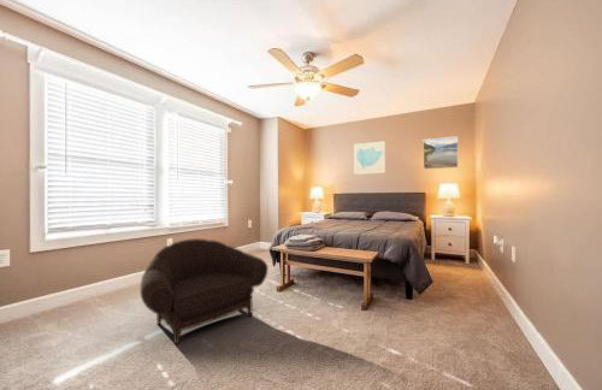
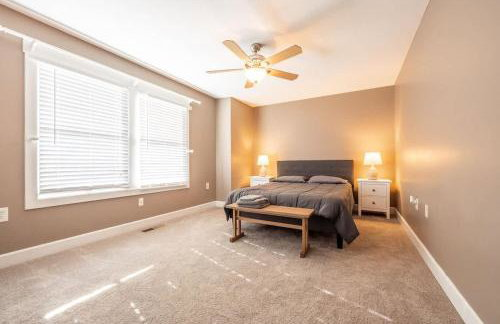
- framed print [423,135,459,171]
- wall art [353,140,386,176]
- armchair [140,237,270,347]
